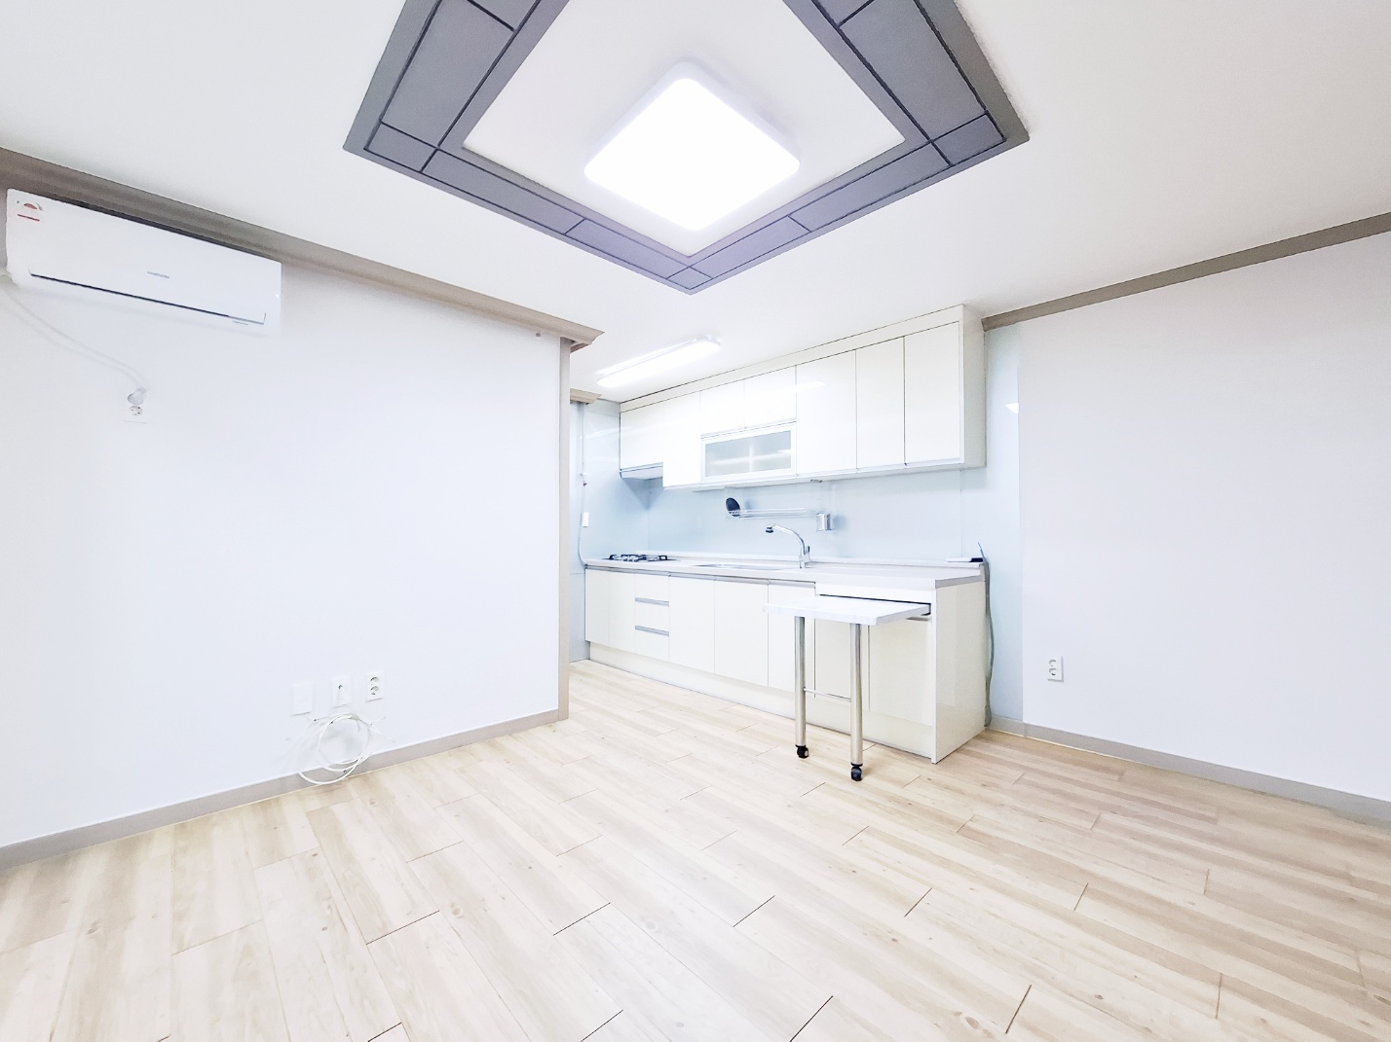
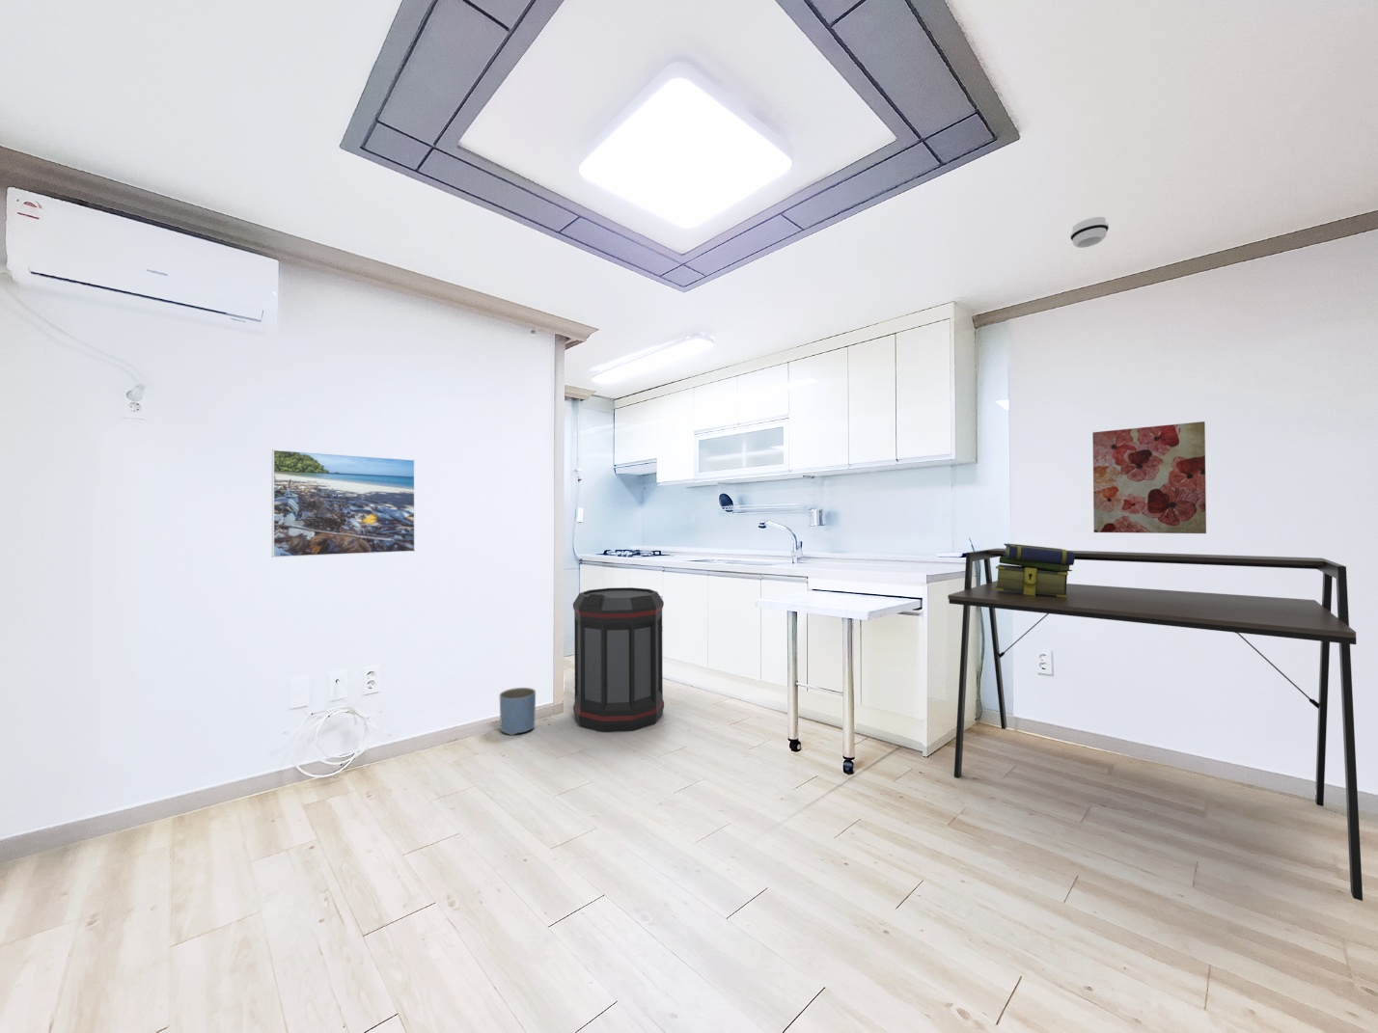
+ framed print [271,448,416,559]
+ smoke detector [1069,216,1110,248]
+ wall art [1092,421,1208,534]
+ stack of books [995,543,1075,598]
+ planter [499,687,536,737]
+ desk [946,547,1364,902]
+ trash can [572,586,665,734]
